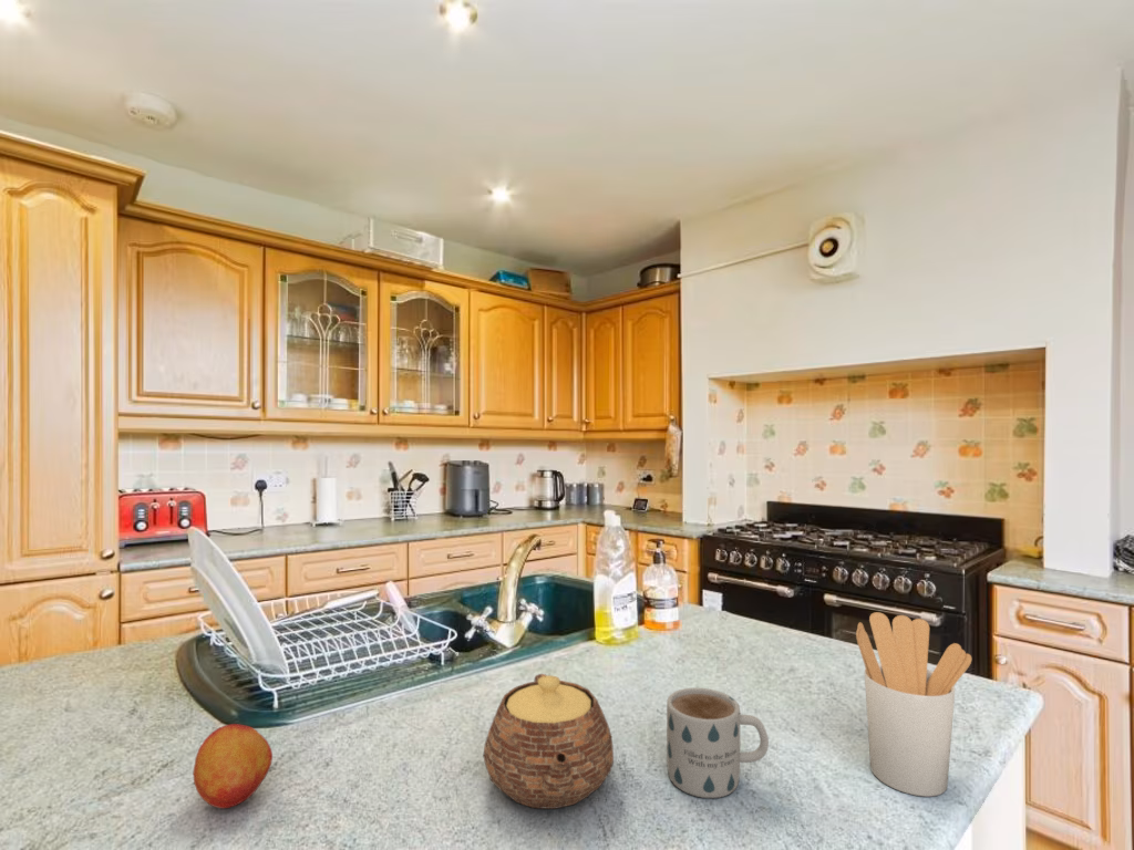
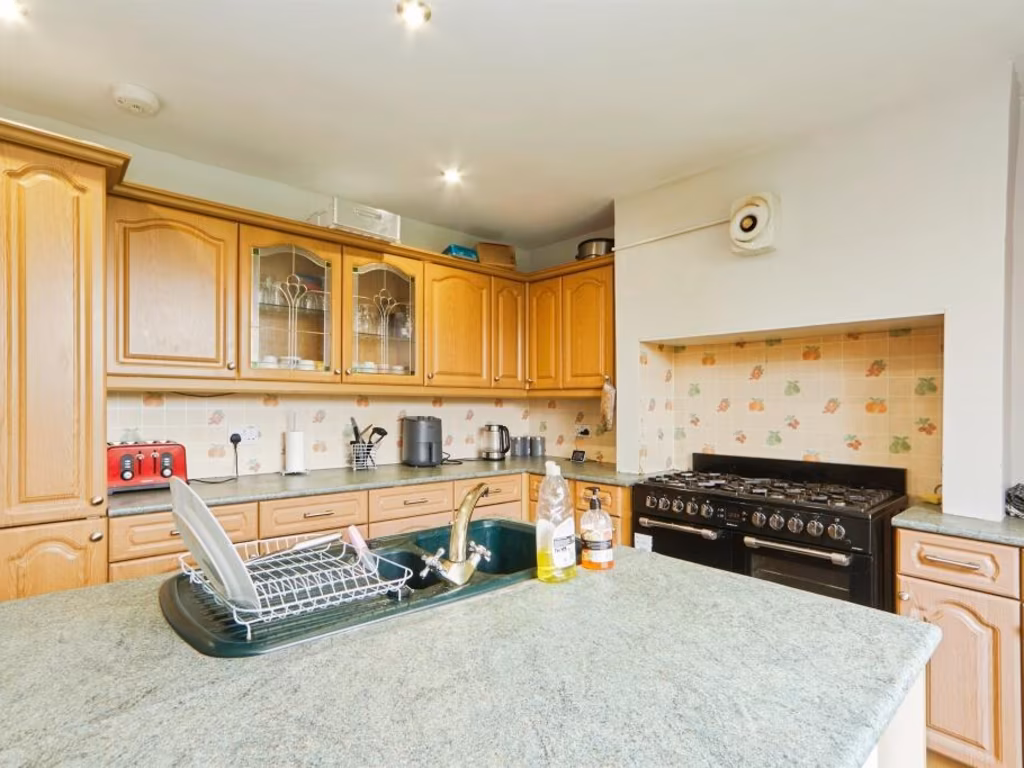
- fruit [193,723,274,809]
- utensil holder [855,611,972,798]
- teapot [482,673,615,810]
- mug [666,686,770,799]
